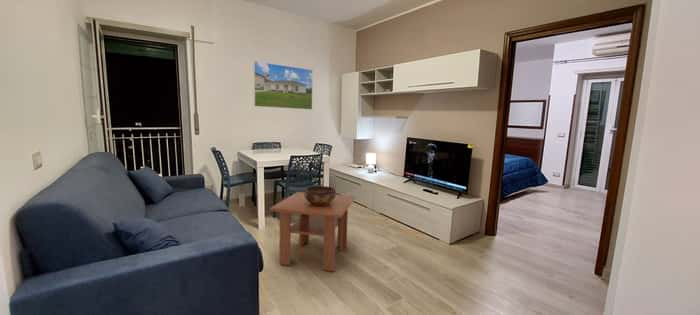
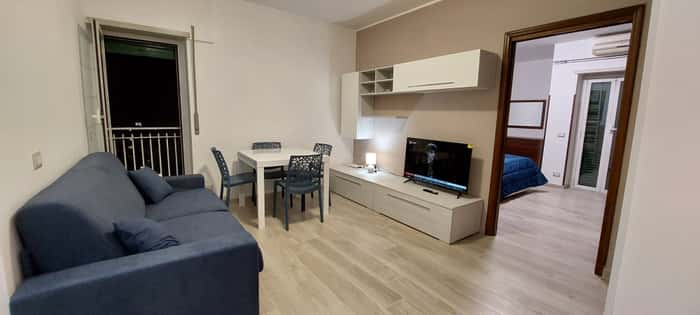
- coffee table [269,191,356,272]
- decorative bowl [303,185,337,206]
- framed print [253,60,314,110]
